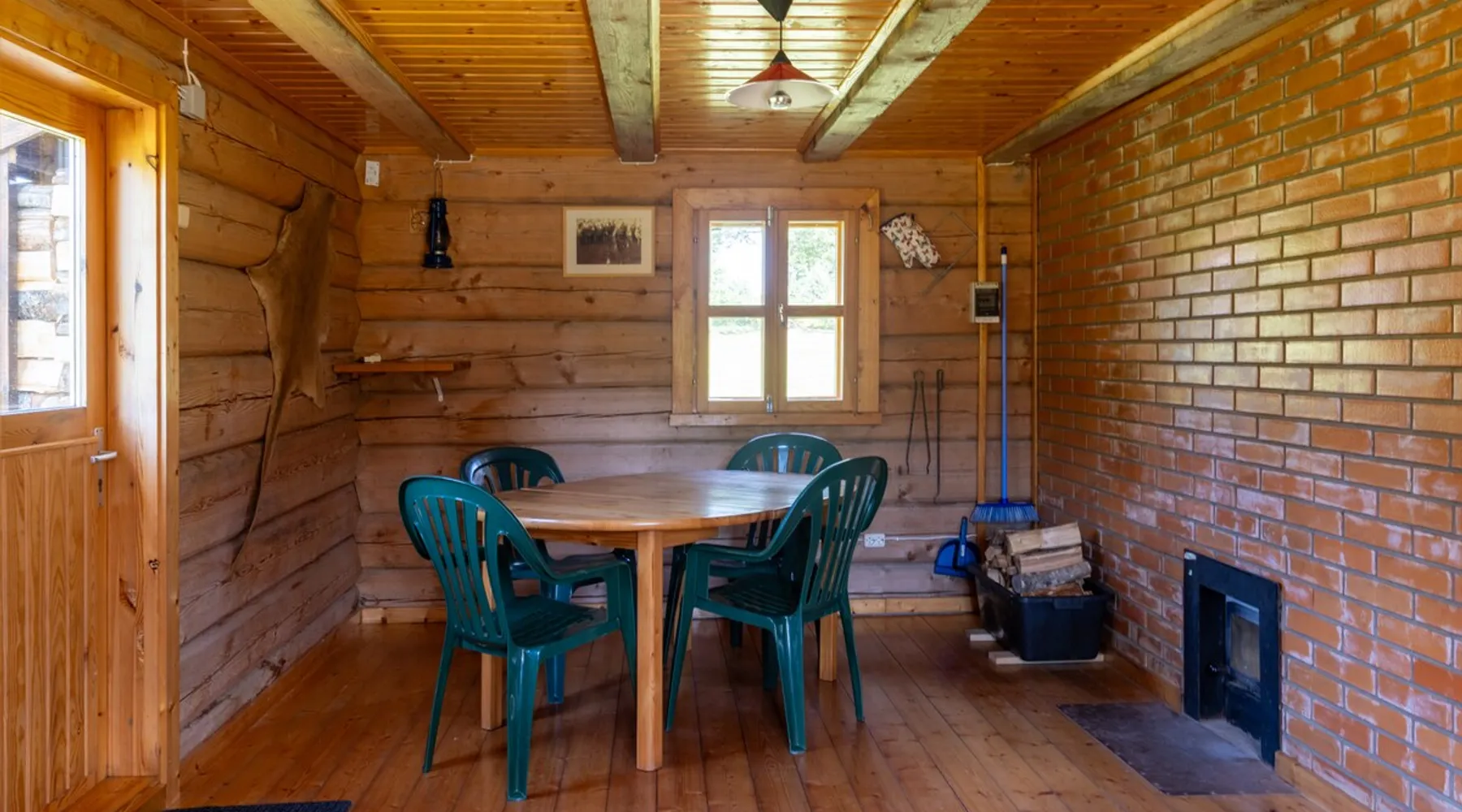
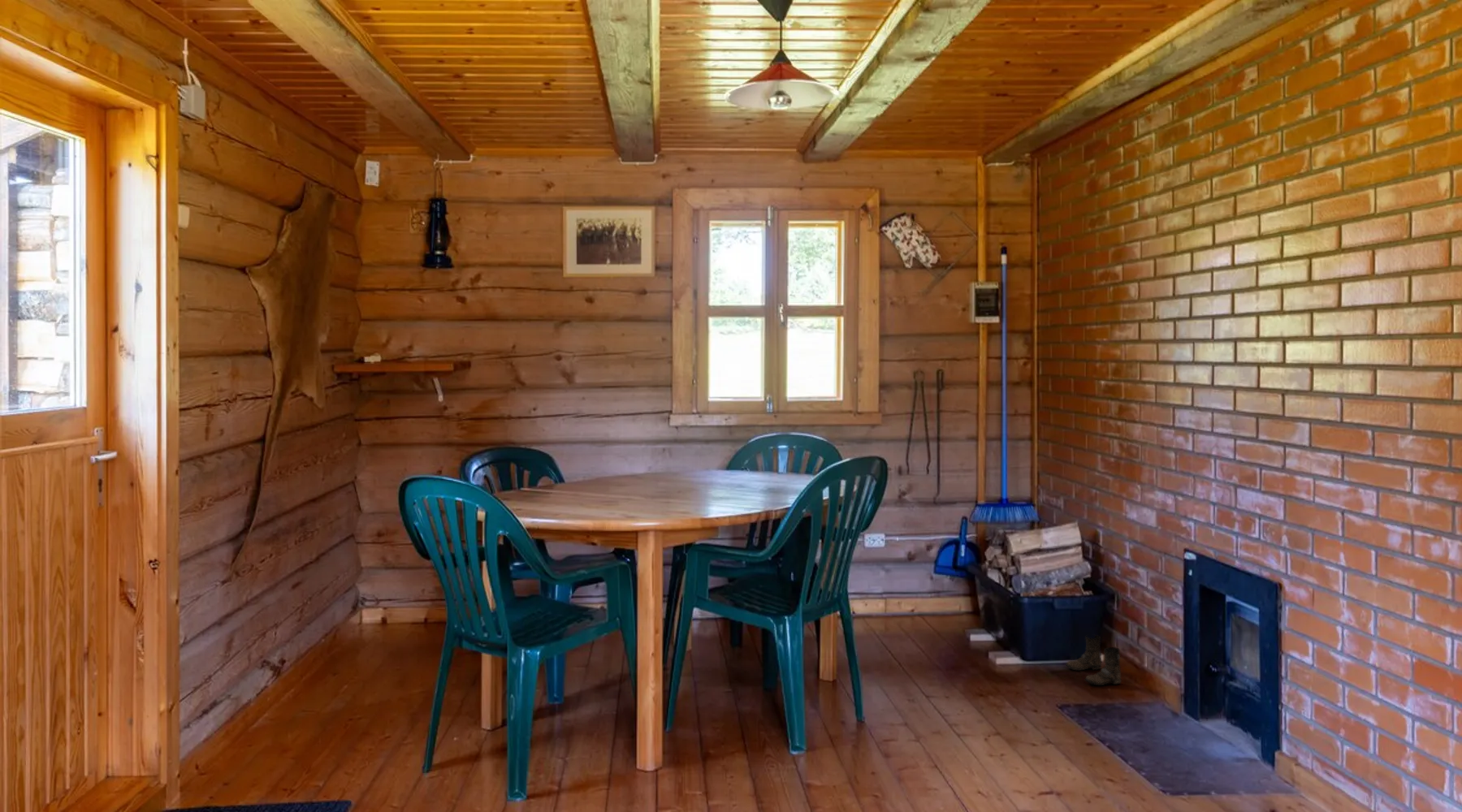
+ boots [1065,634,1122,686]
